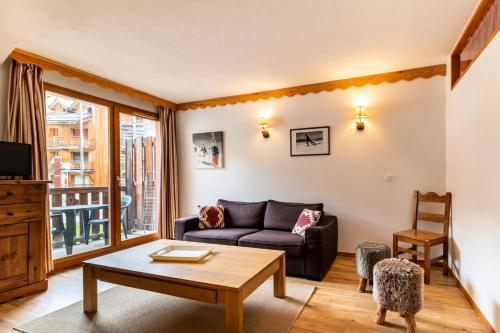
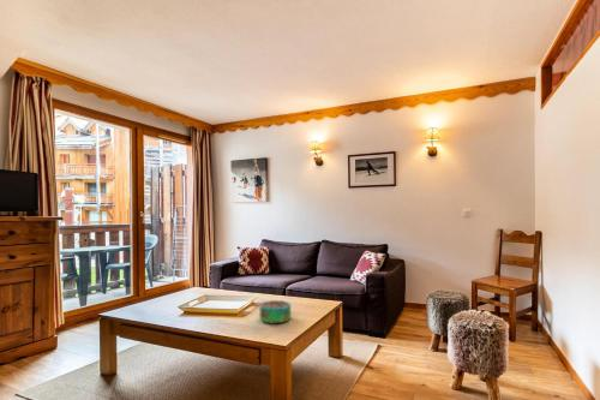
+ decorative bowl [258,299,292,326]
